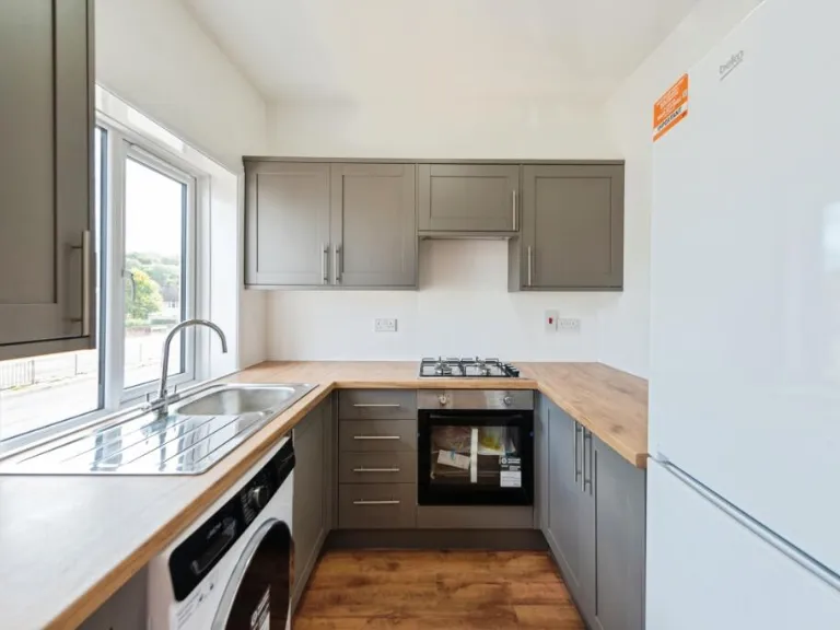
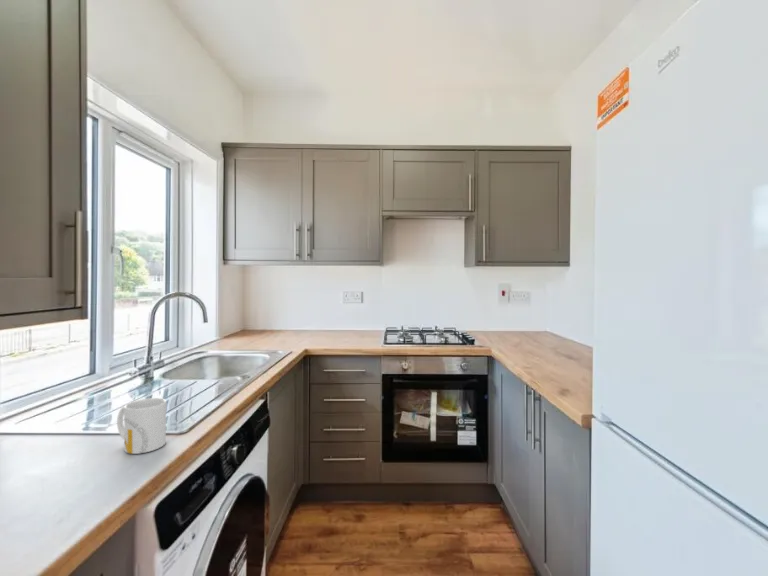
+ mug [116,397,167,455]
